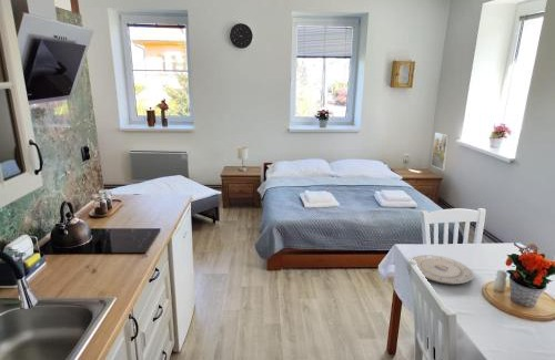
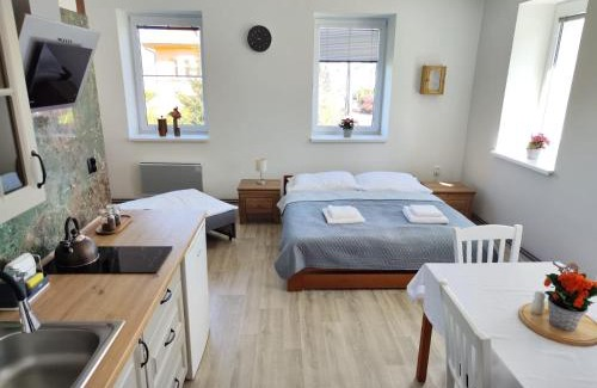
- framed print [431,132,451,172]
- plate [412,255,474,286]
